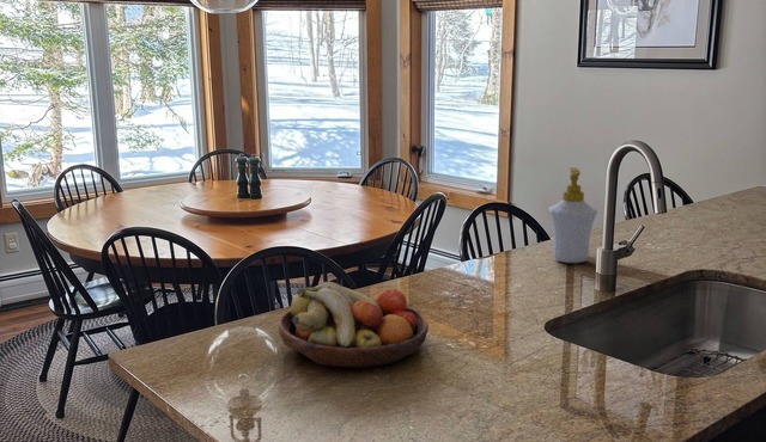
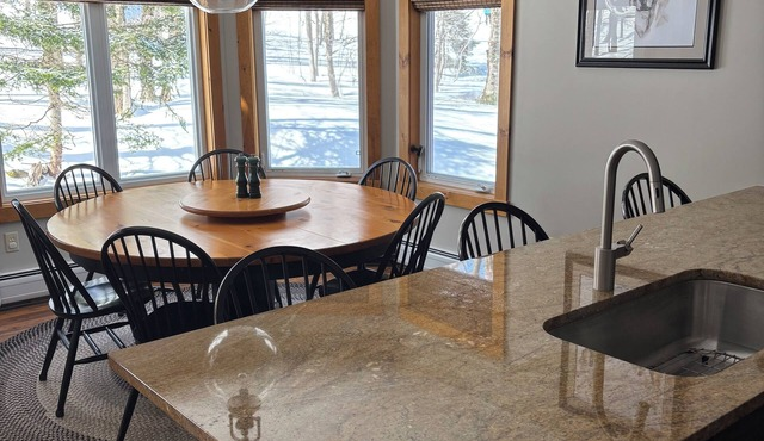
- fruit bowl [278,281,430,369]
- soap bottle [547,167,598,264]
